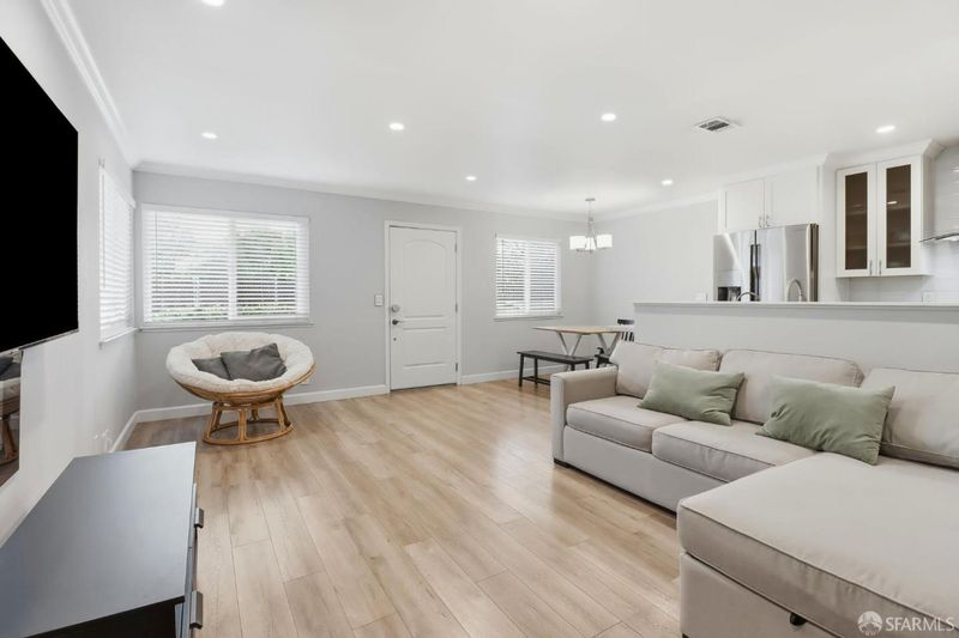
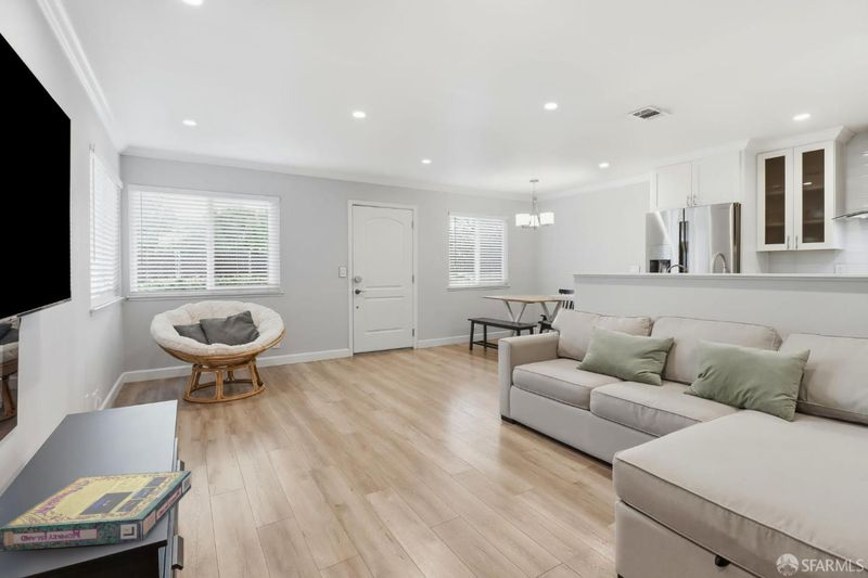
+ video game box [0,470,192,553]
